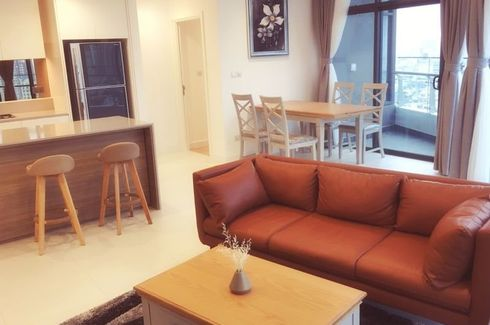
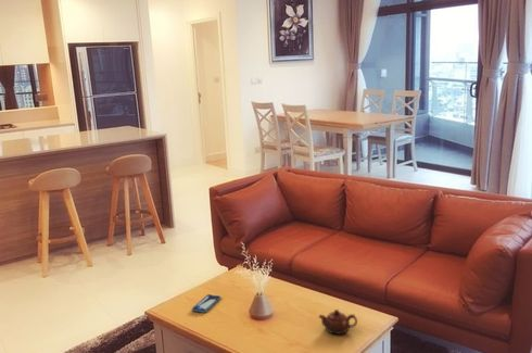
+ smartphone [191,293,221,314]
+ teapot [318,308,358,336]
